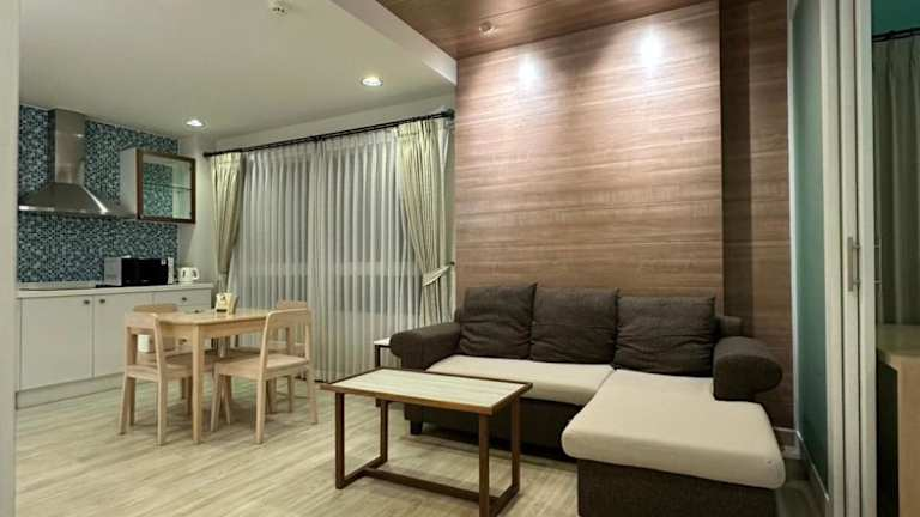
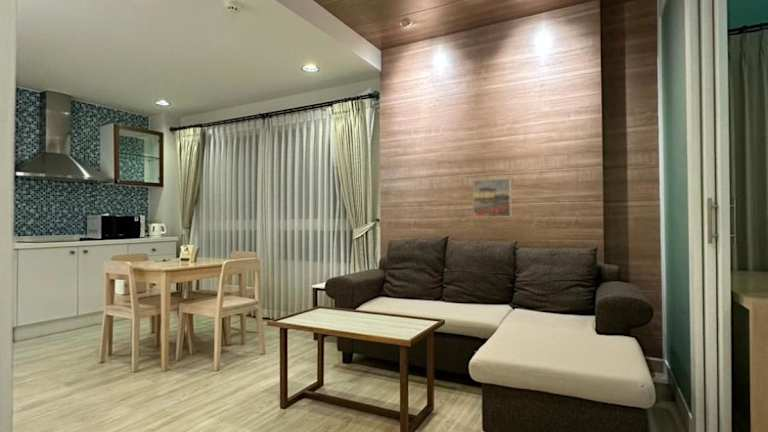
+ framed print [472,178,512,218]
